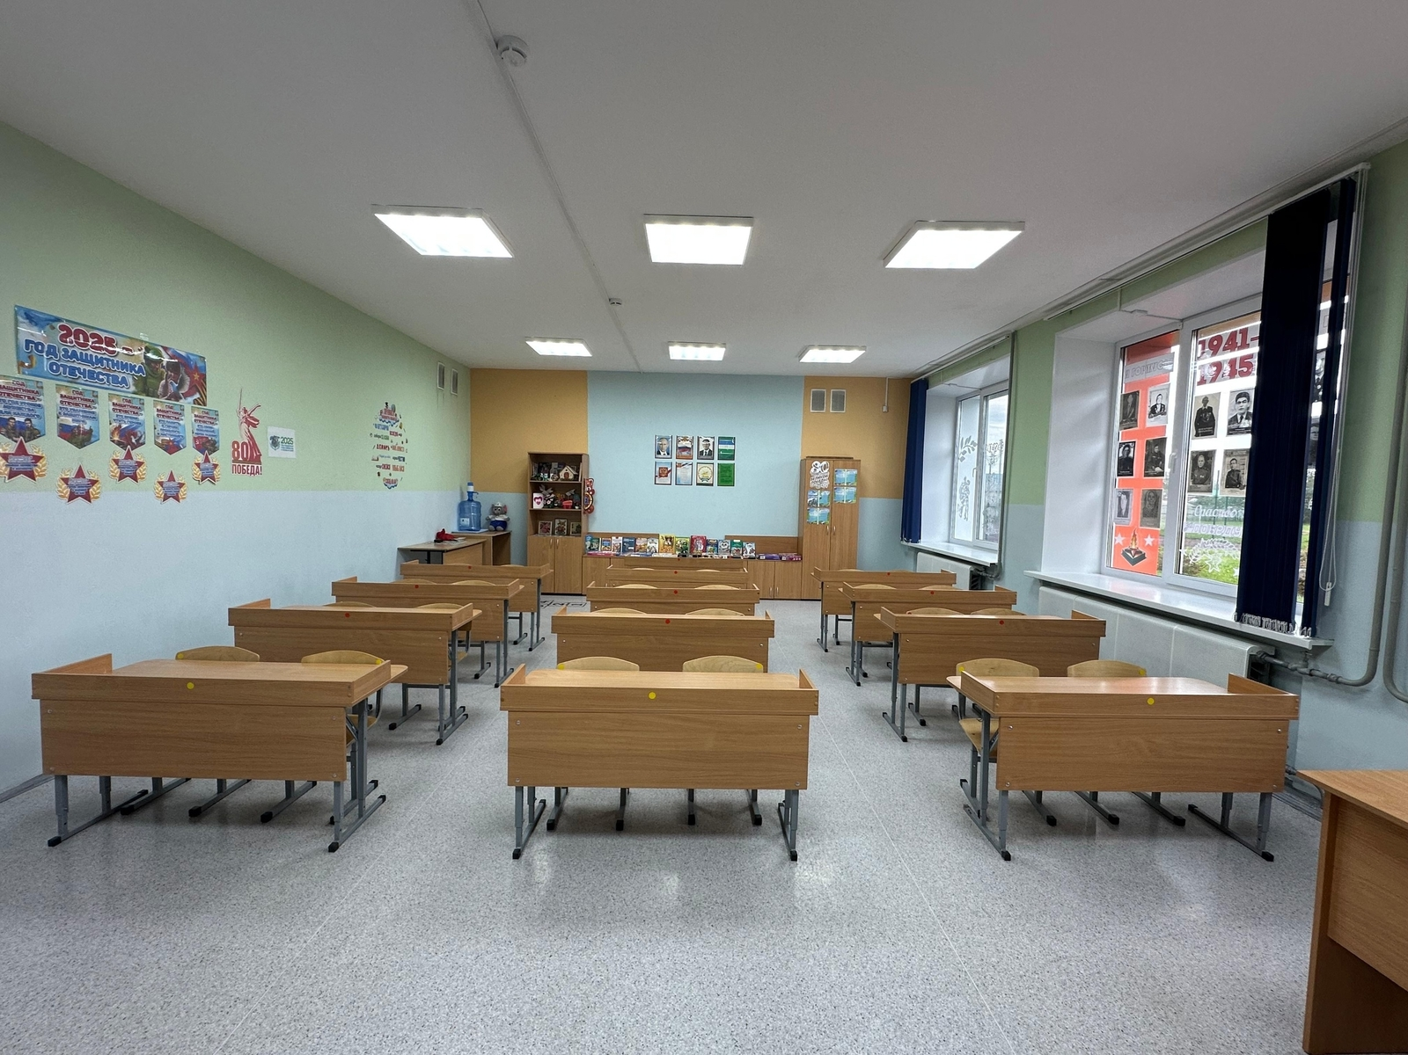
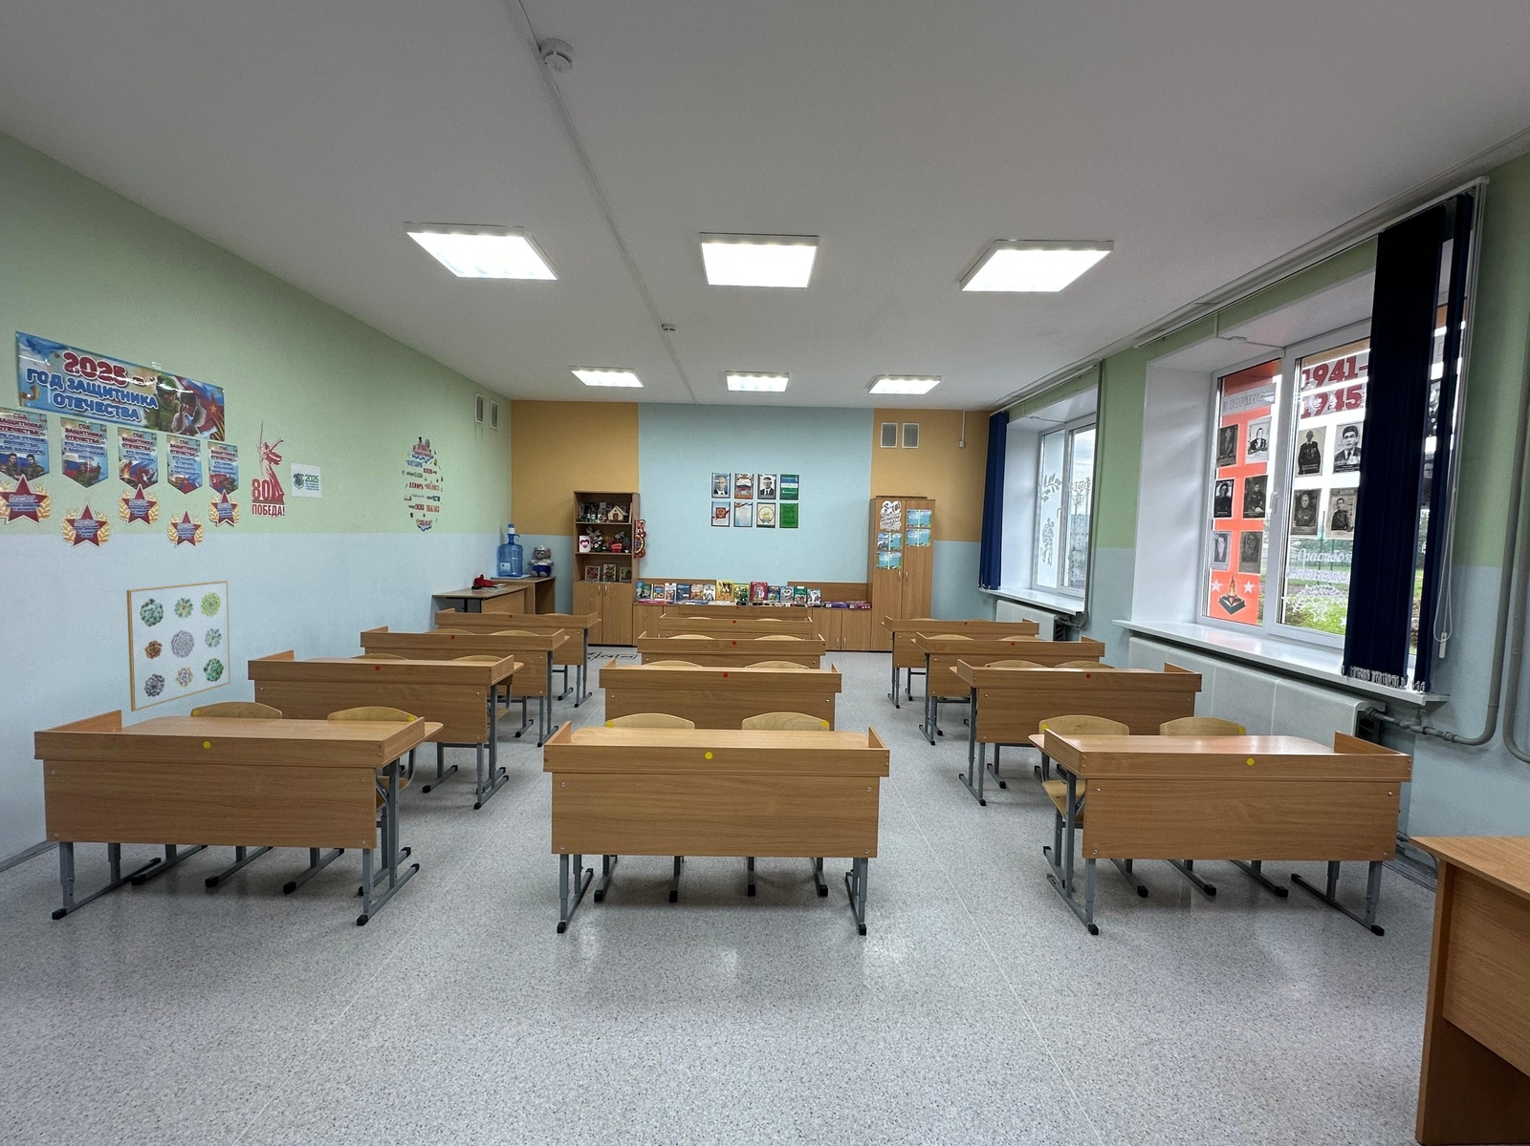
+ wall art [126,580,231,713]
